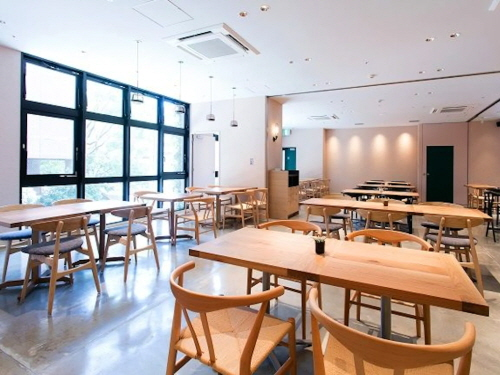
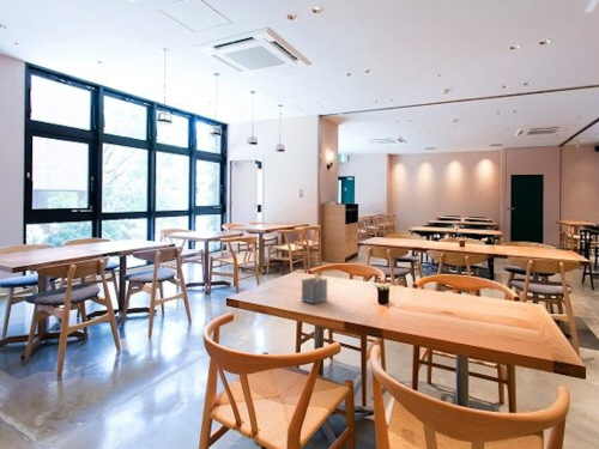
+ napkin holder [301,269,328,304]
